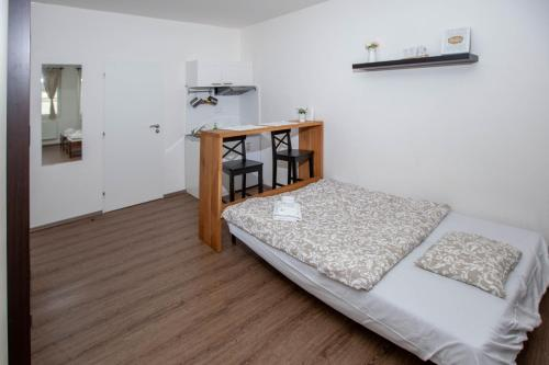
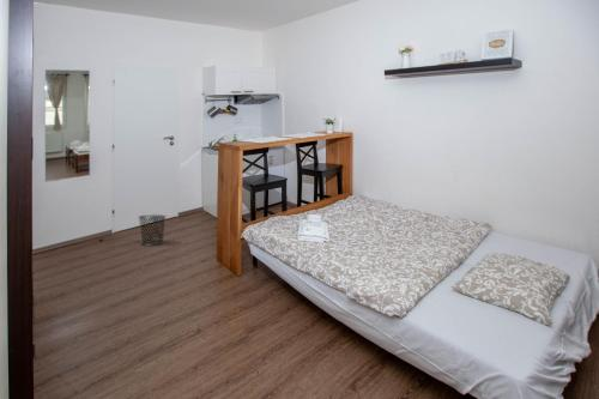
+ trash can [138,213,168,247]
